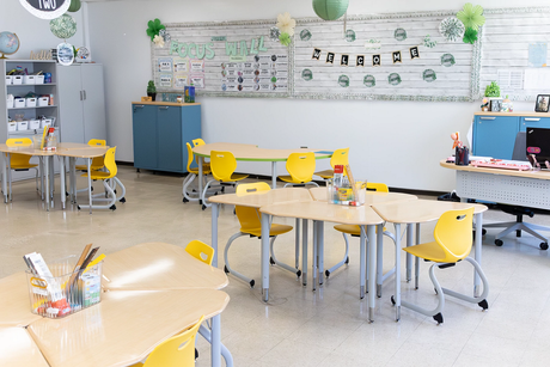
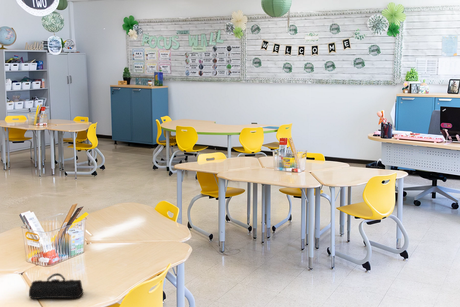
+ pencil case [28,272,84,300]
